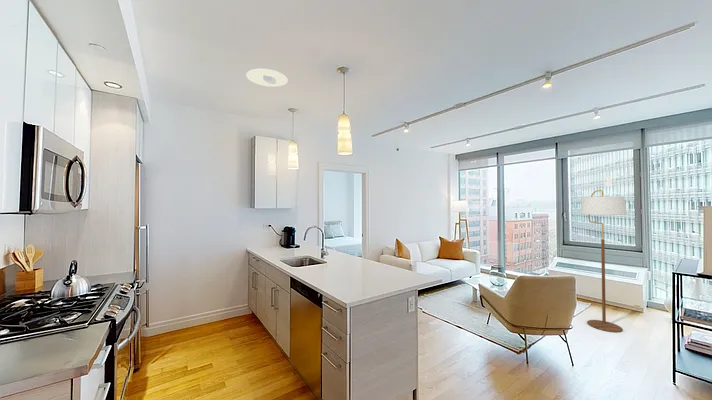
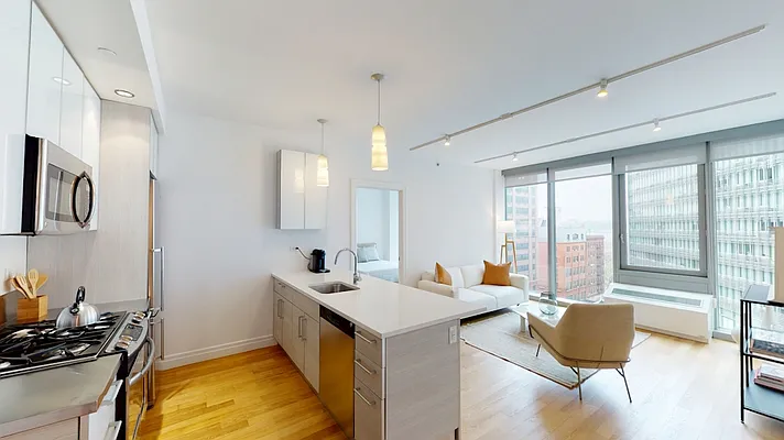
- floor lamp [579,189,628,333]
- recessed light [245,68,289,88]
